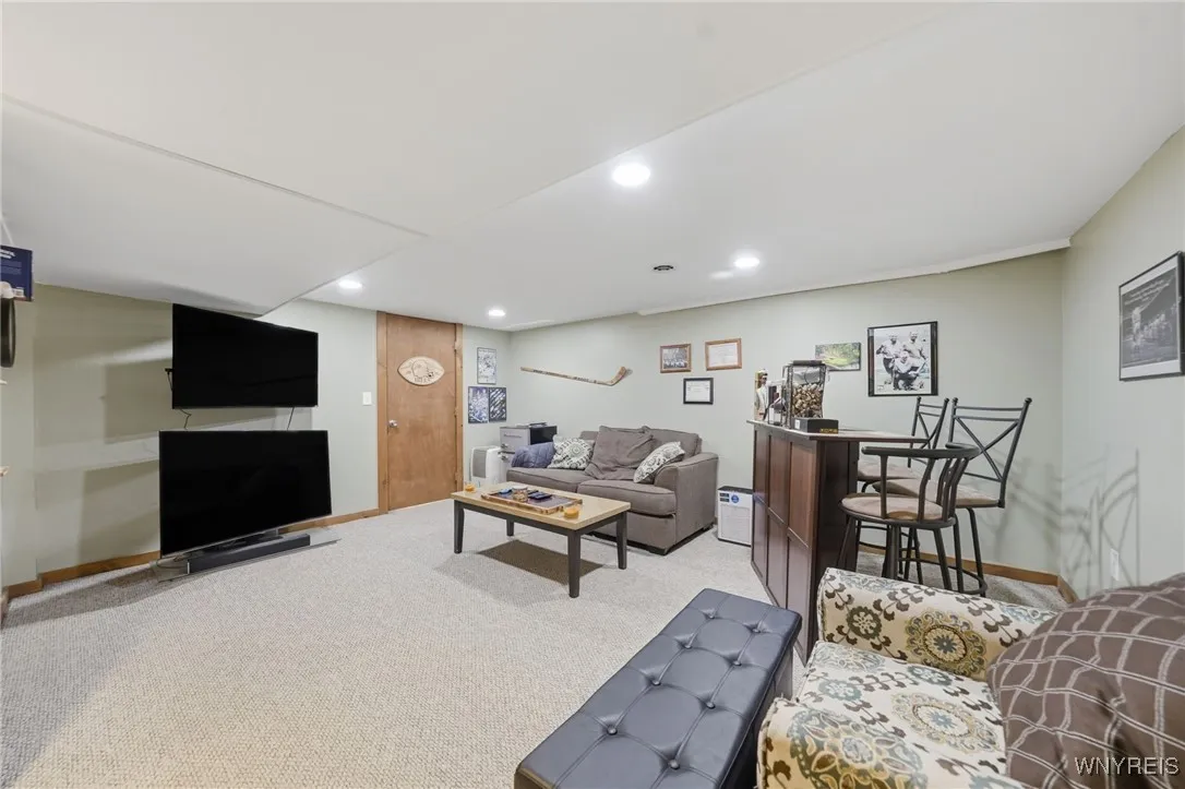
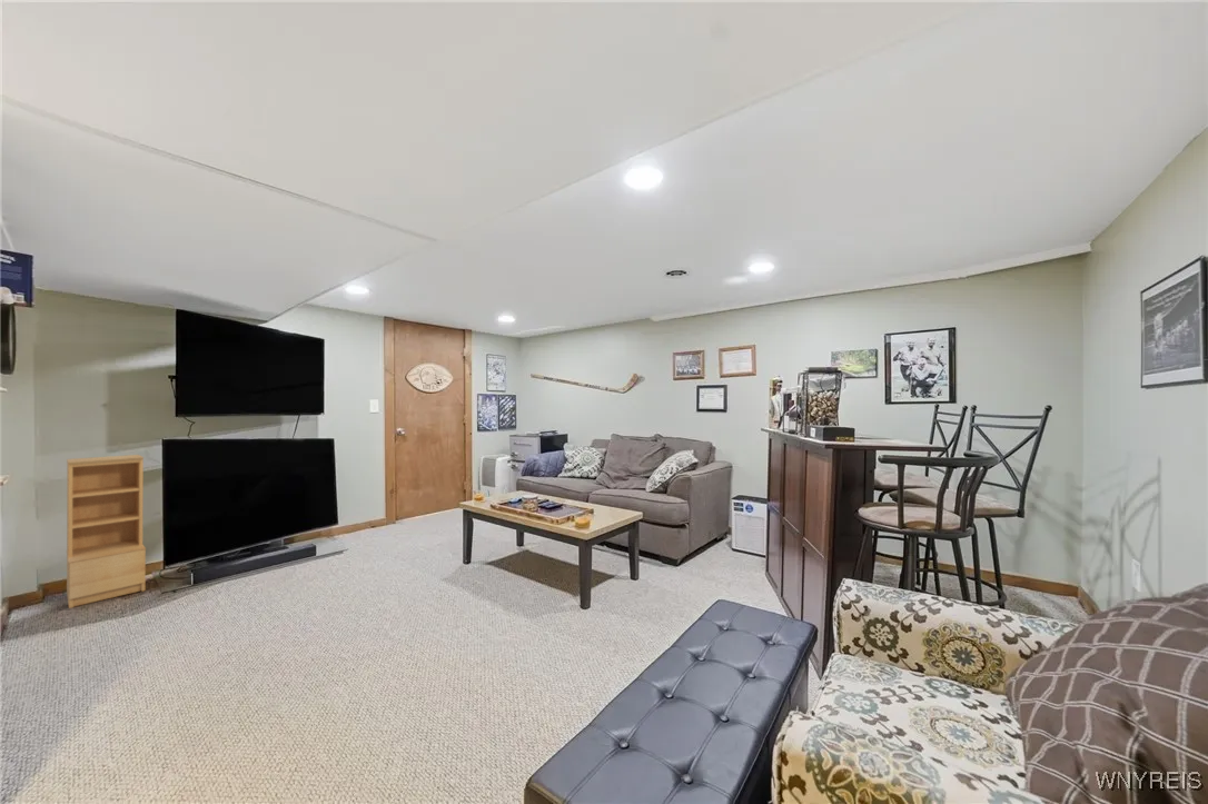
+ bookshelf [66,454,147,609]
